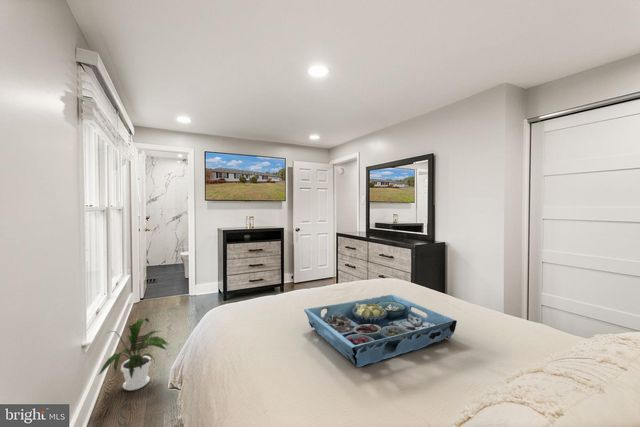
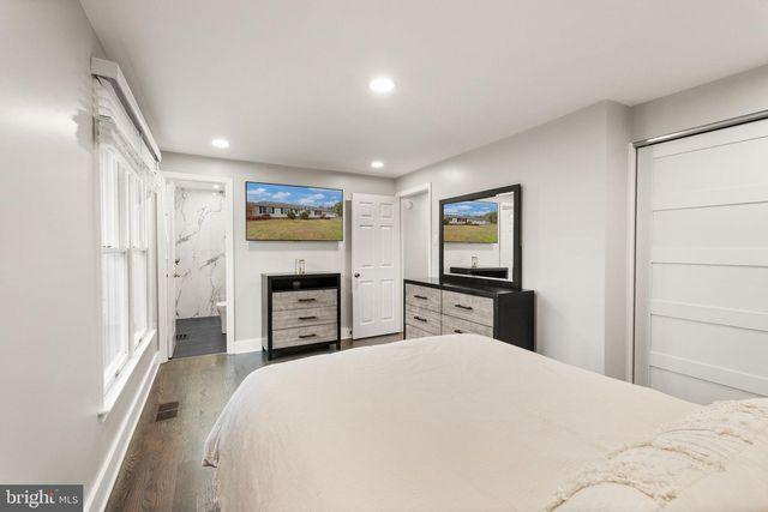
- serving tray [303,294,458,368]
- house plant [96,317,168,391]
